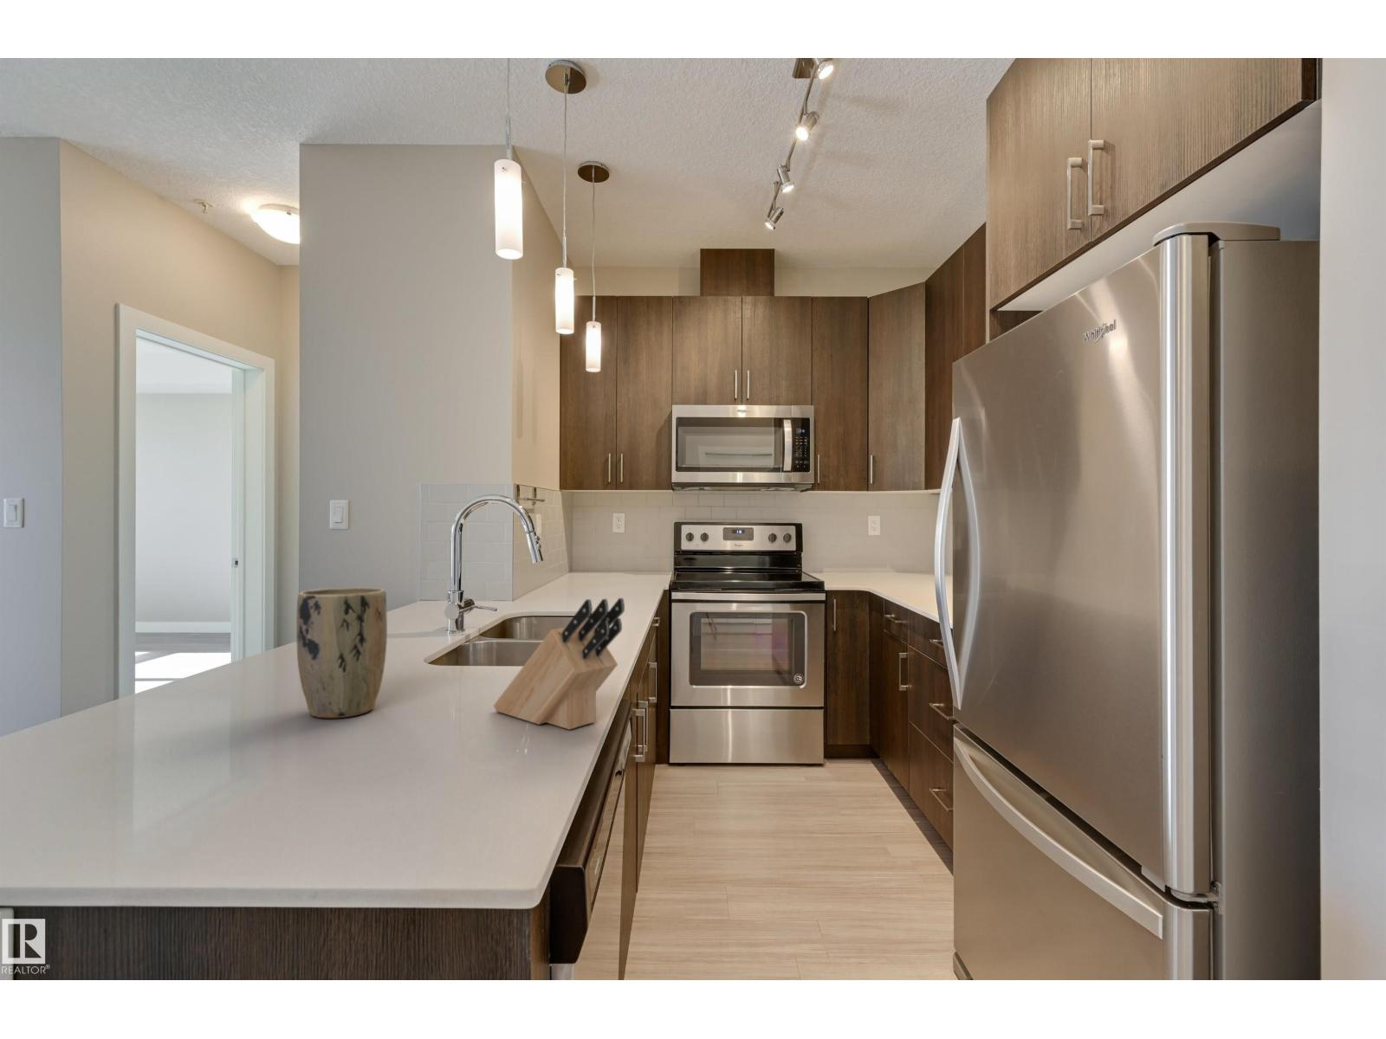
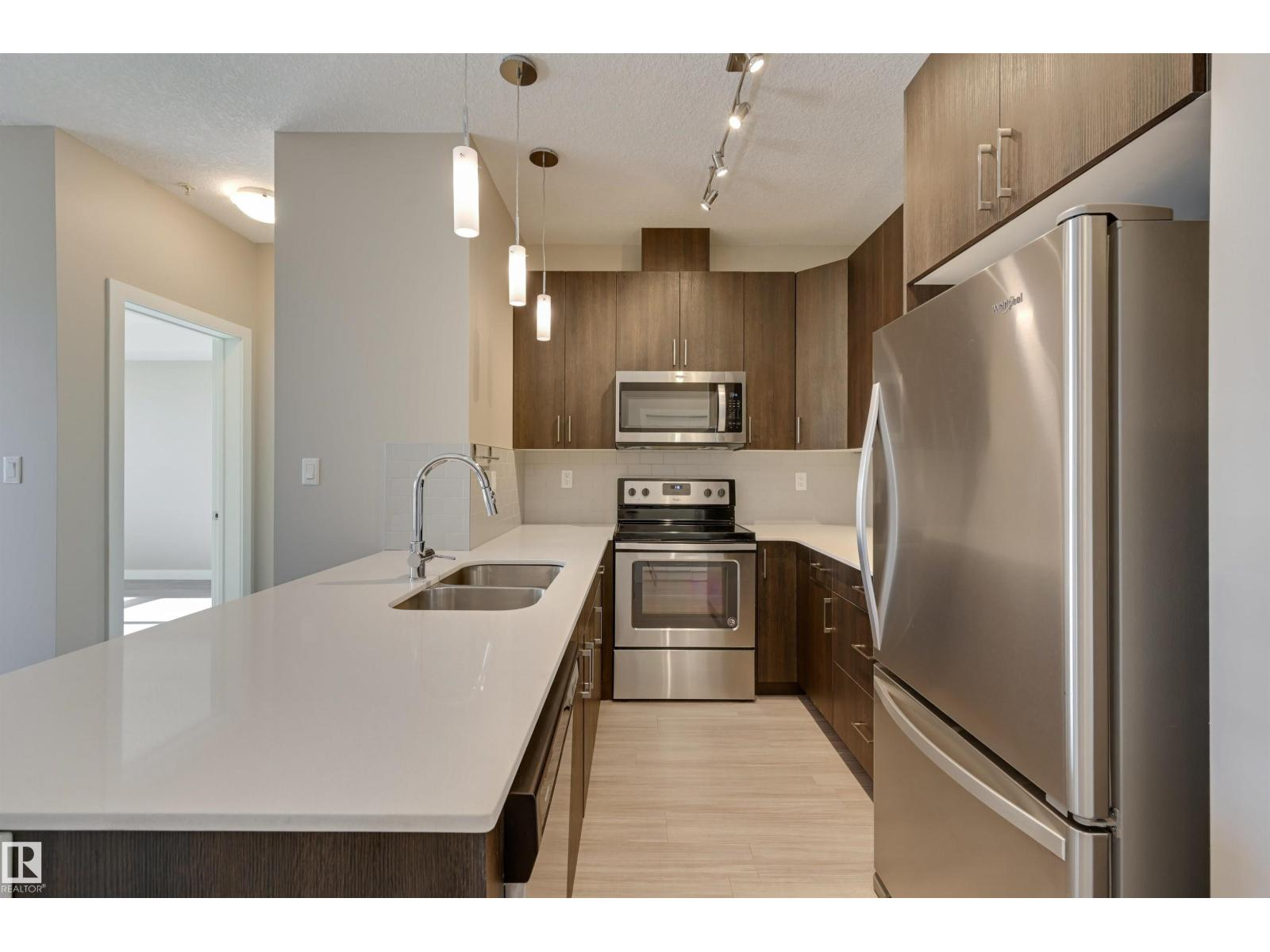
- plant pot [296,586,389,718]
- knife block [493,597,625,731]
